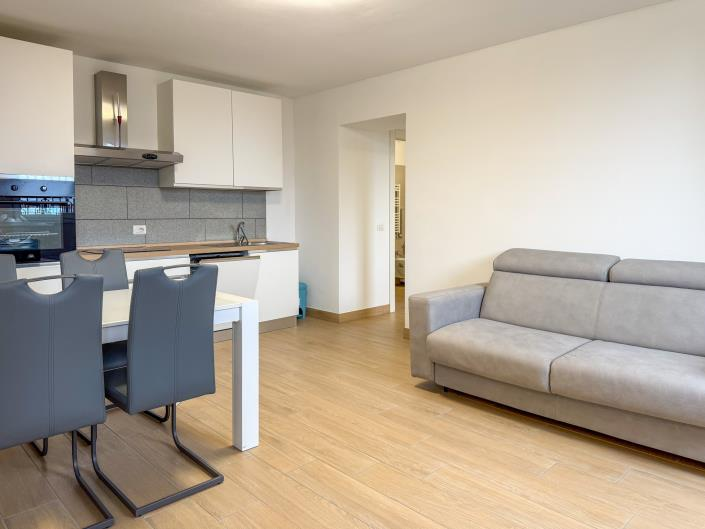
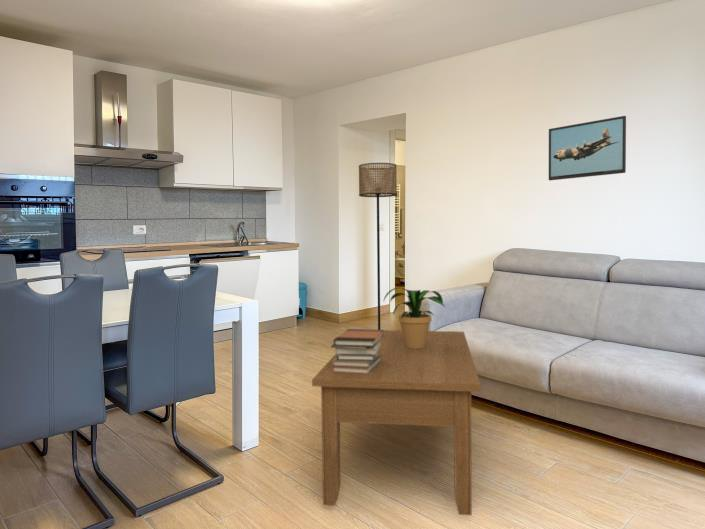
+ book stack [330,328,384,374]
+ floor lamp [358,162,398,330]
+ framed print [548,115,627,181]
+ coffee table [311,329,481,516]
+ potted plant [383,287,446,348]
